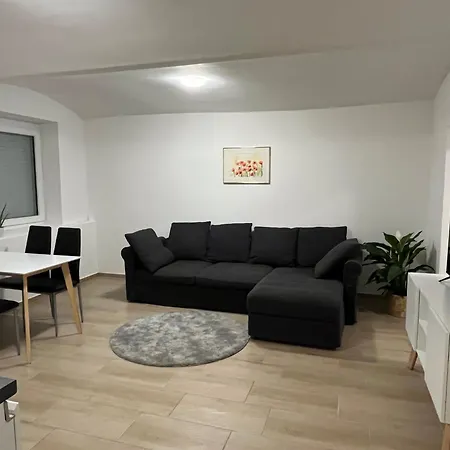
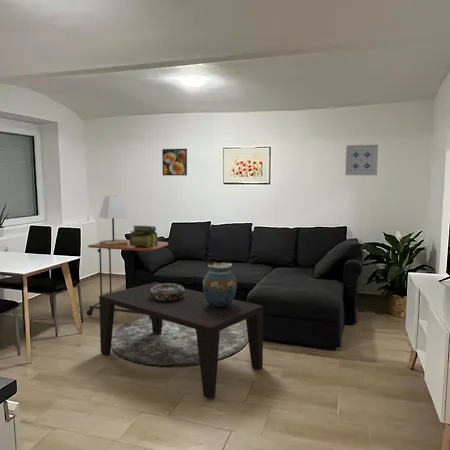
+ wall art [344,144,379,176]
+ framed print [161,148,188,176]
+ stack of books [129,225,159,246]
+ side table [86,238,169,320]
+ coffee table [98,281,264,401]
+ lamp [98,195,128,246]
+ decorative bowl [150,282,185,301]
+ vase [202,261,238,307]
